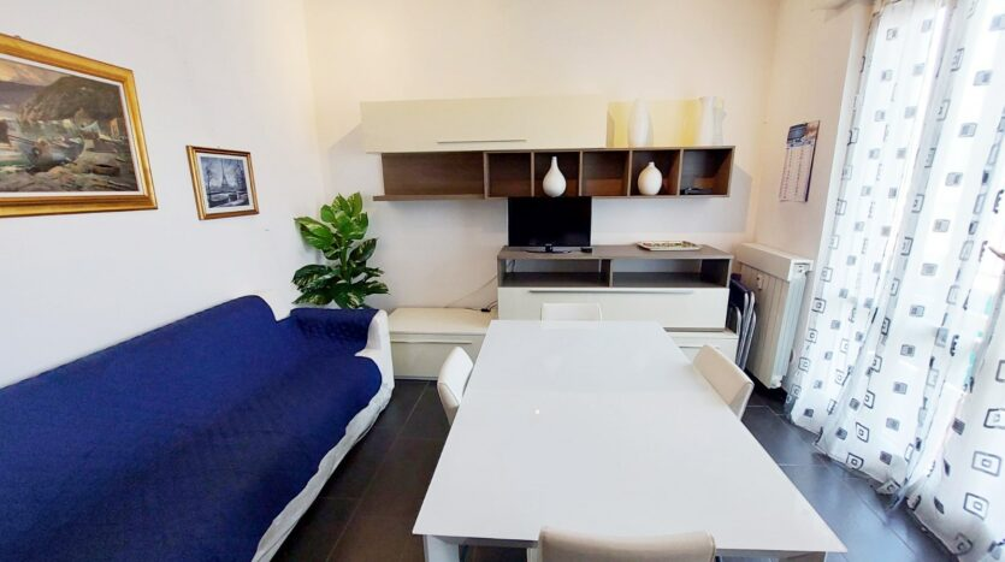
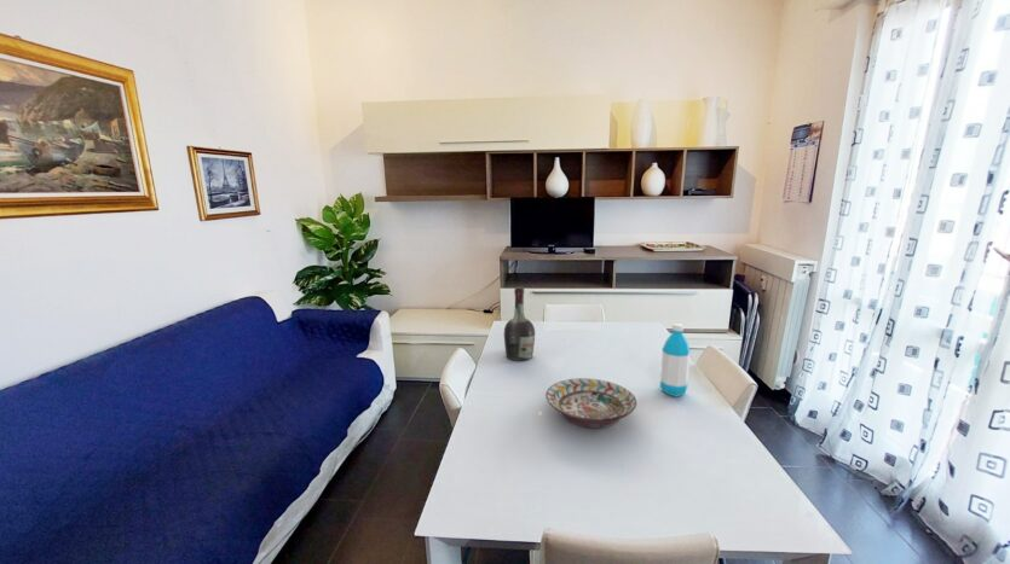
+ cognac bottle [503,286,536,361]
+ decorative bowl [544,377,637,430]
+ water bottle [659,322,692,397]
